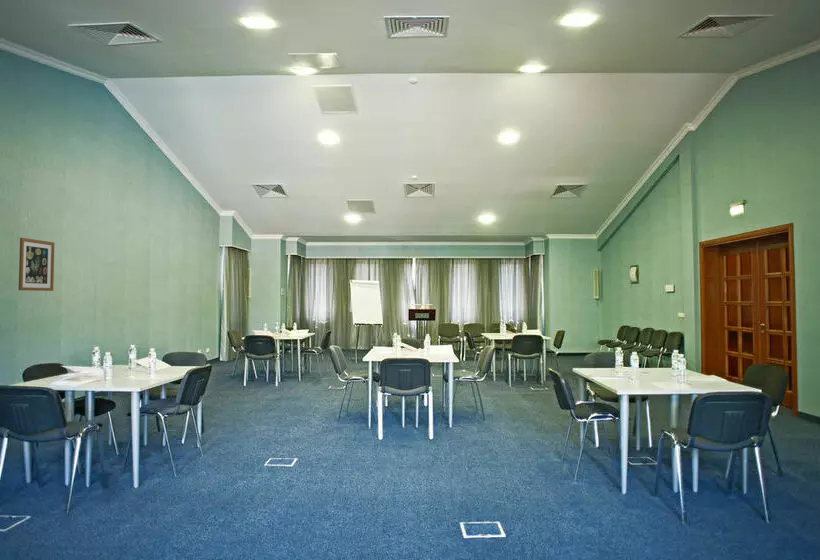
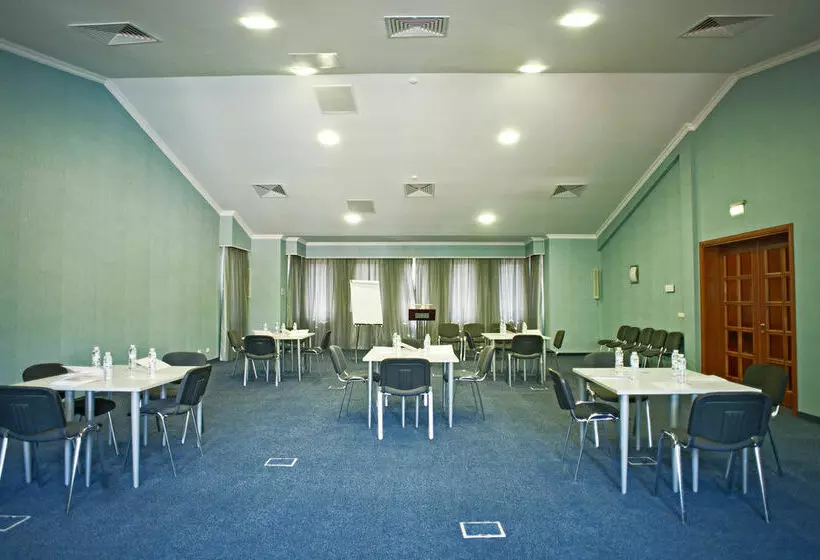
- wall art [18,237,56,292]
